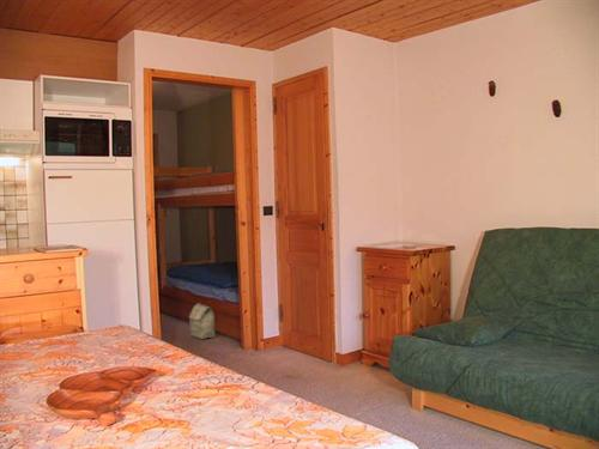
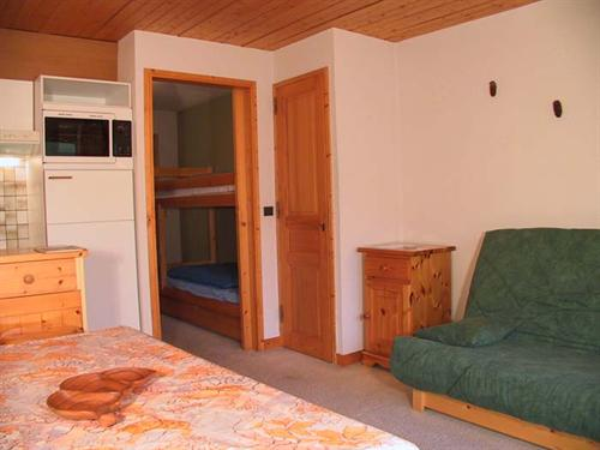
- bag [188,302,216,340]
